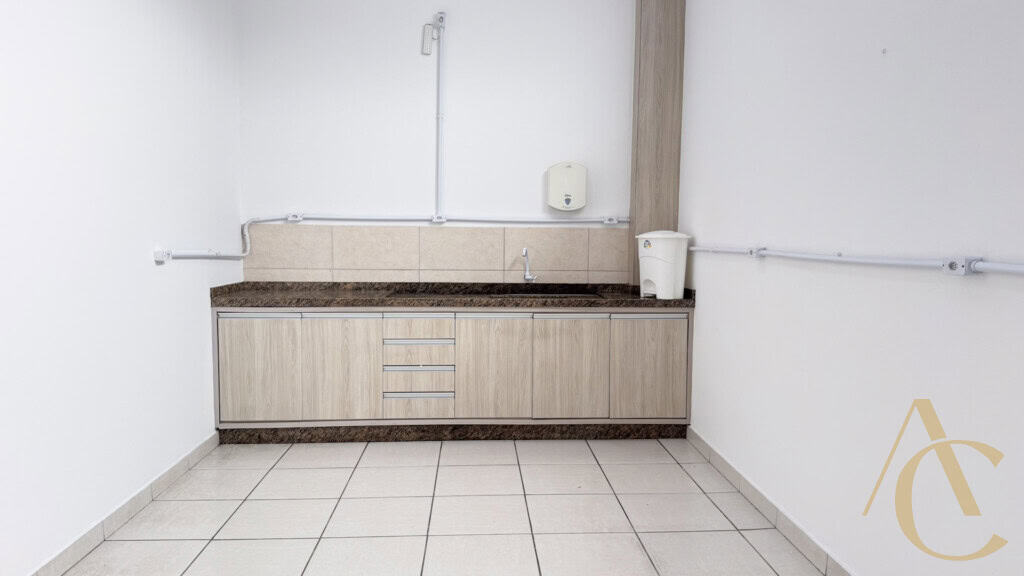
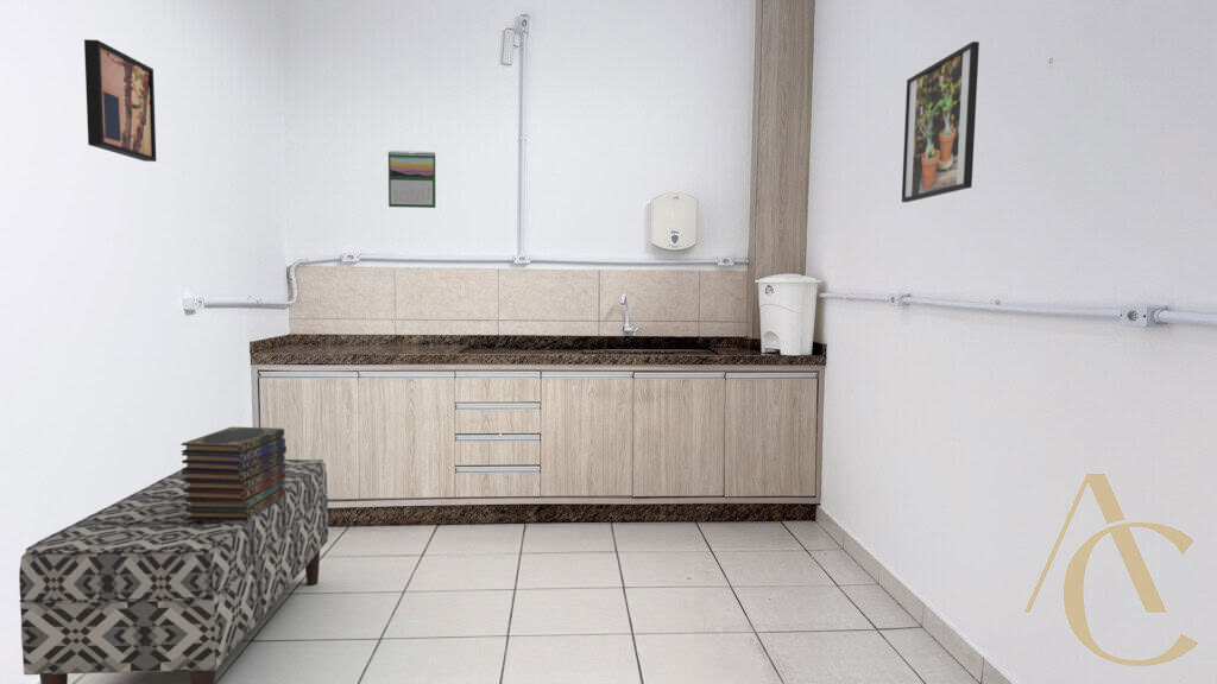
+ book stack [181,425,288,520]
+ wall art [83,38,157,163]
+ bench [18,458,329,684]
+ calendar [387,150,436,209]
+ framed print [901,40,980,203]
